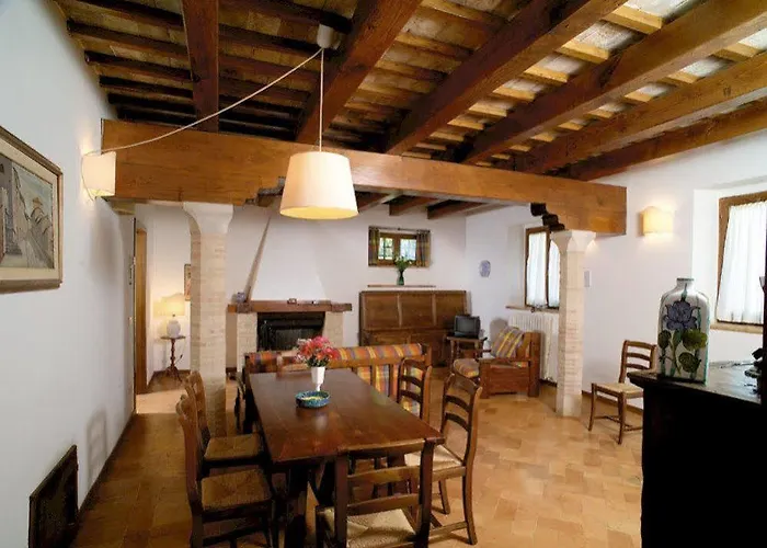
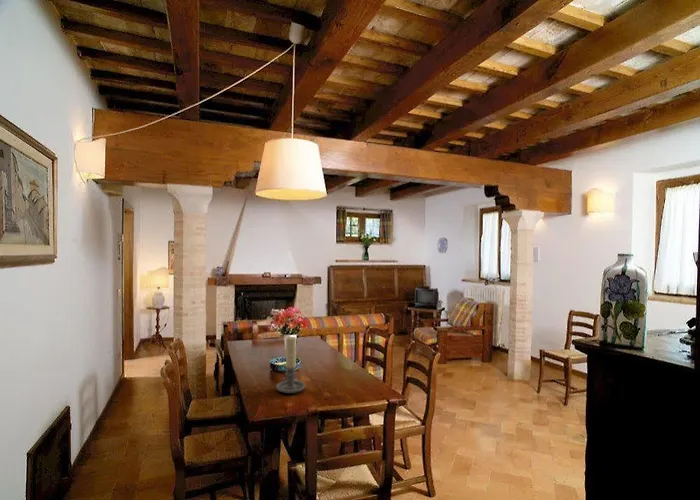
+ candle holder [275,336,306,394]
